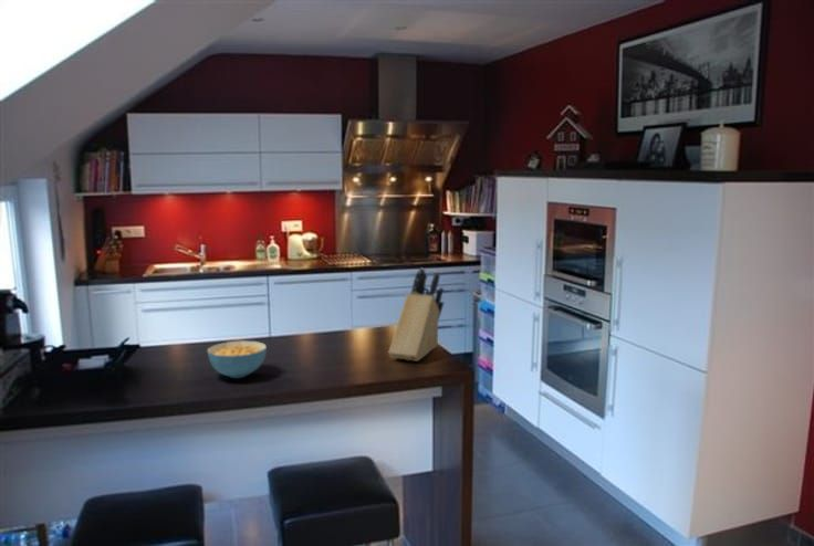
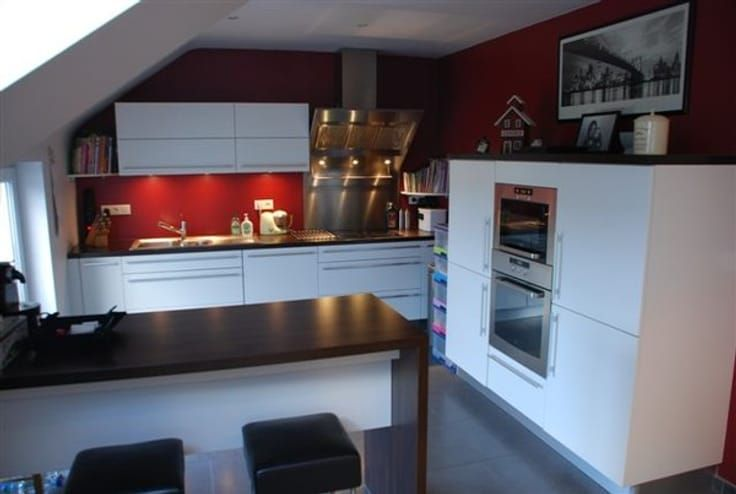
- cereal bowl [206,339,268,379]
- knife block [387,267,445,363]
